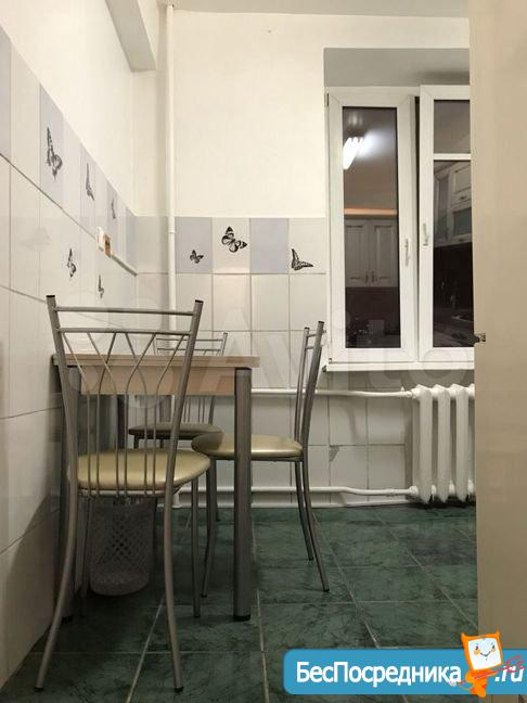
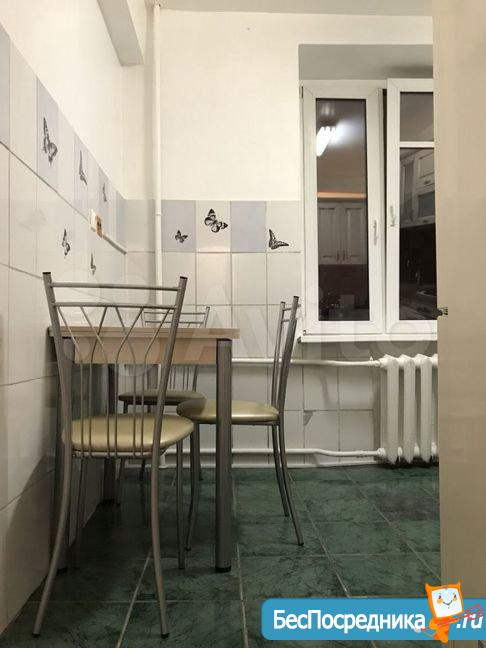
- wastebasket [81,497,156,597]
